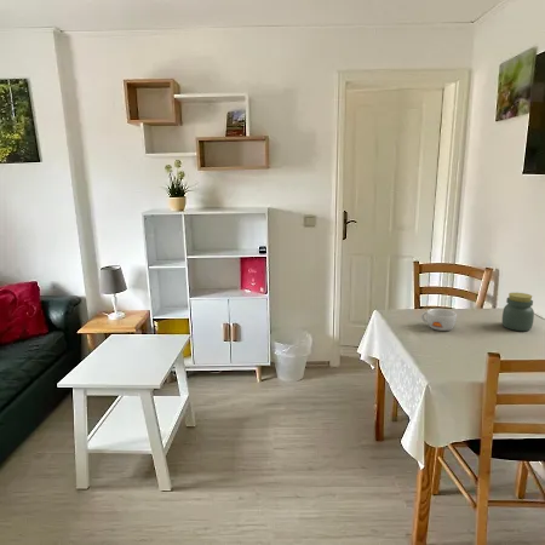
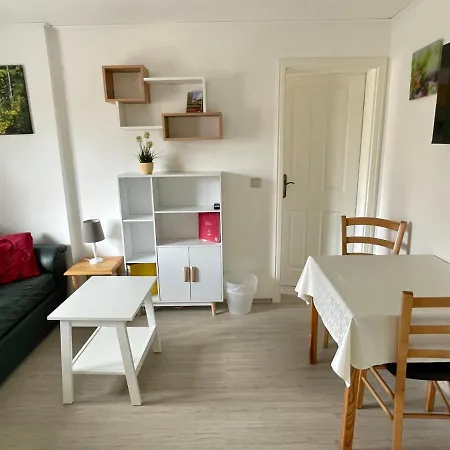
- jar [501,292,535,332]
- bowl [420,308,458,332]
